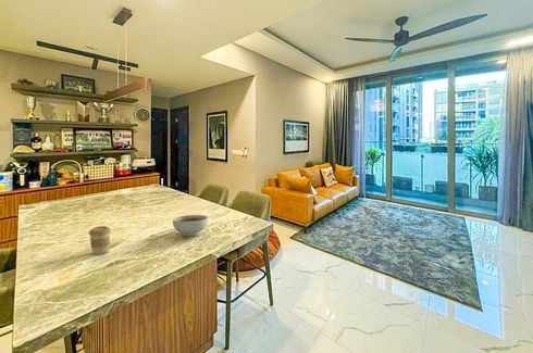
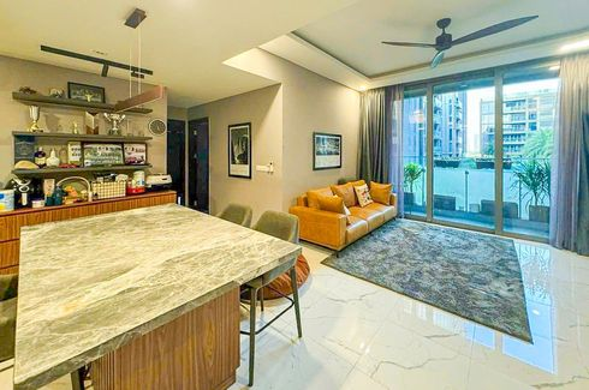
- bowl [172,214,209,237]
- coffee cup [88,225,112,255]
